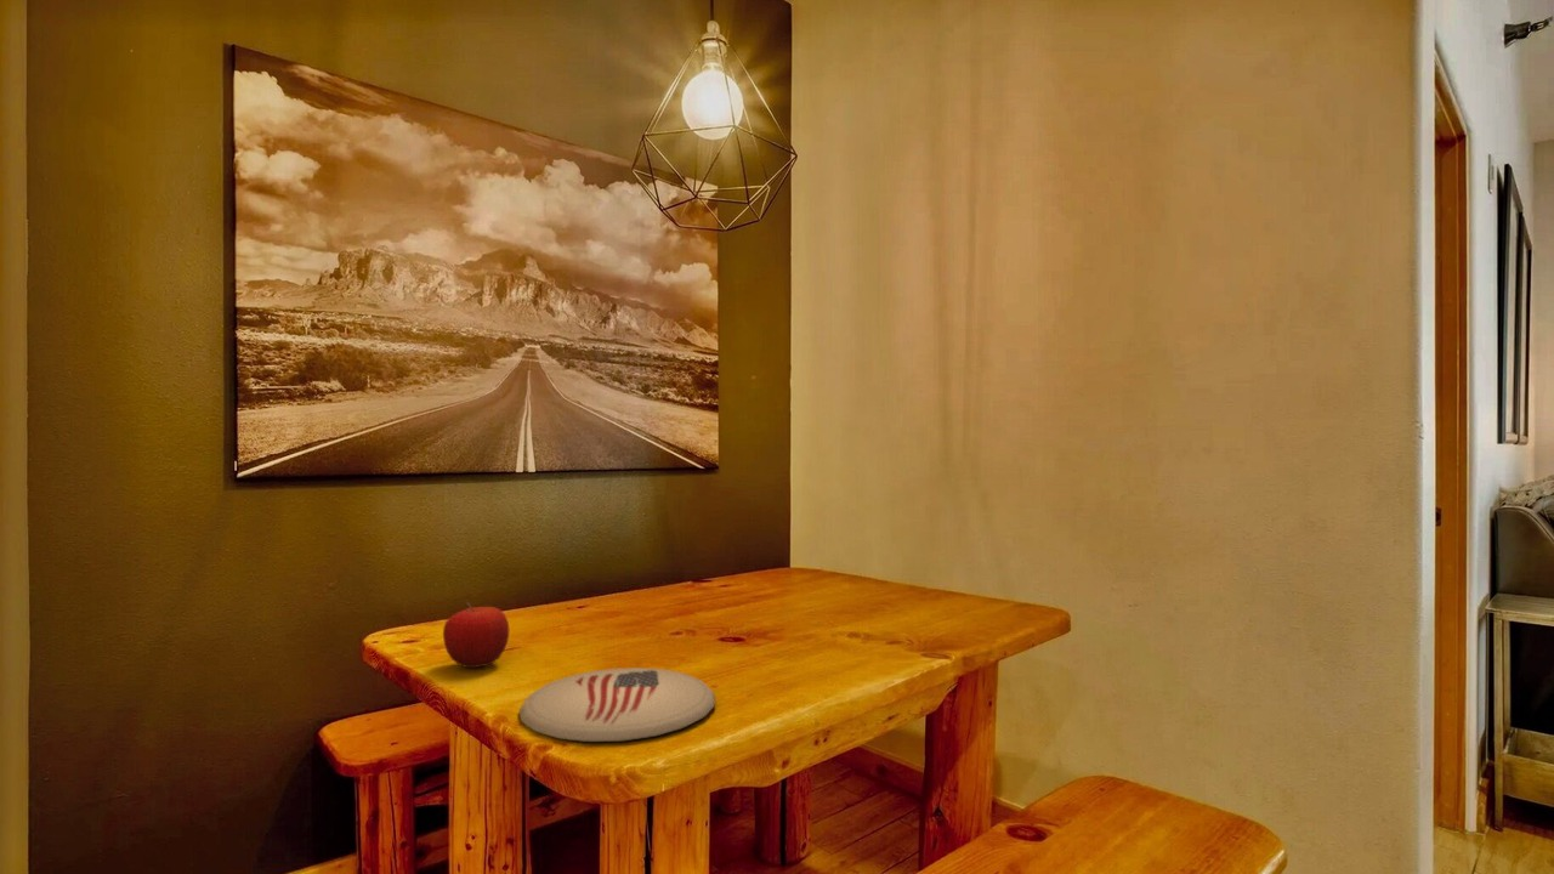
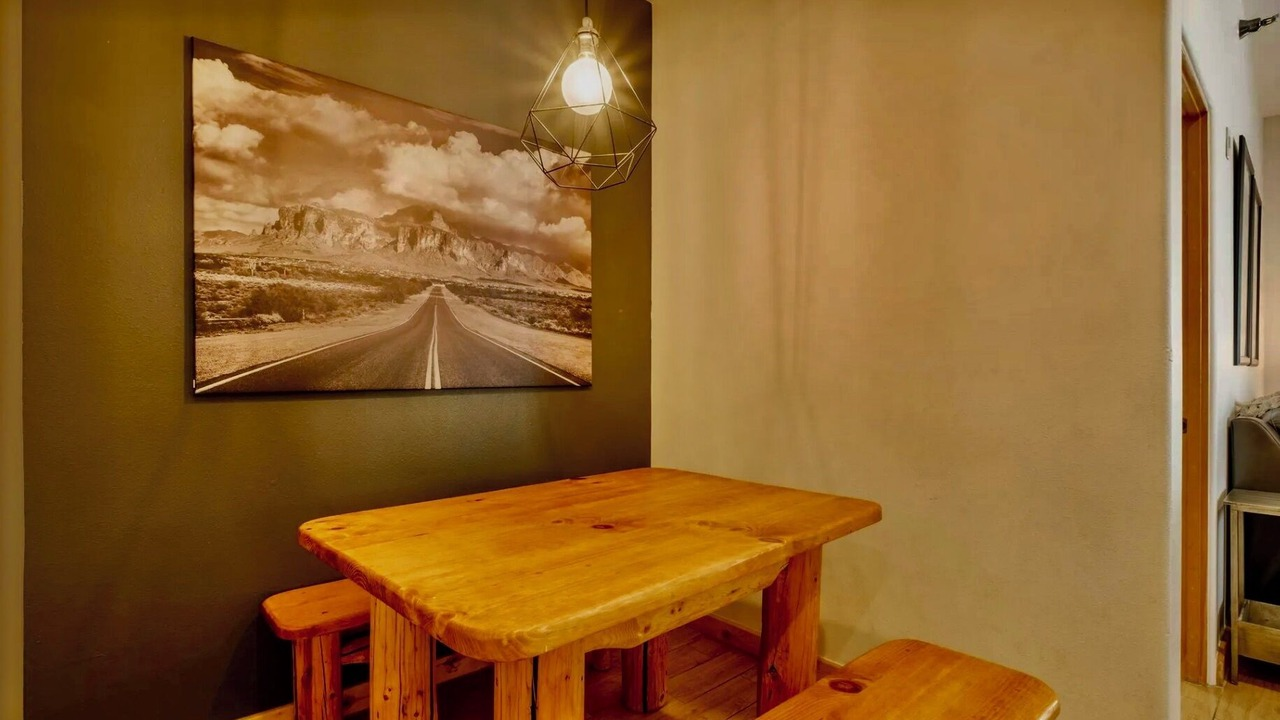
- fruit [442,601,510,669]
- plate [517,666,716,743]
